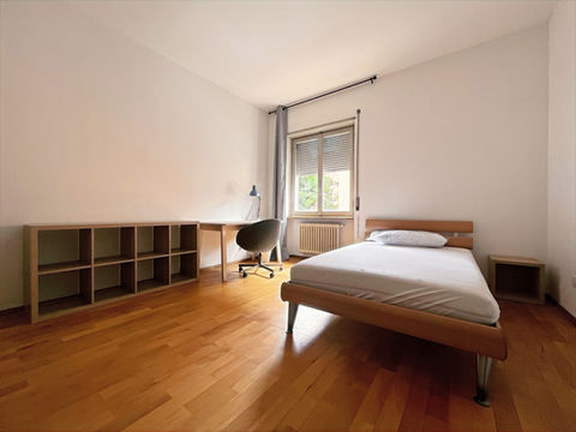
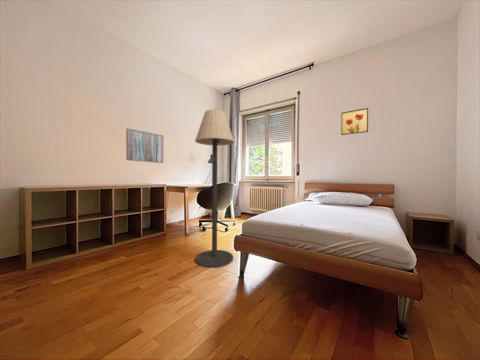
+ wall art [340,107,369,136]
+ wall art [125,127,164,164]
+ floor lamp [194,109,235,269]
